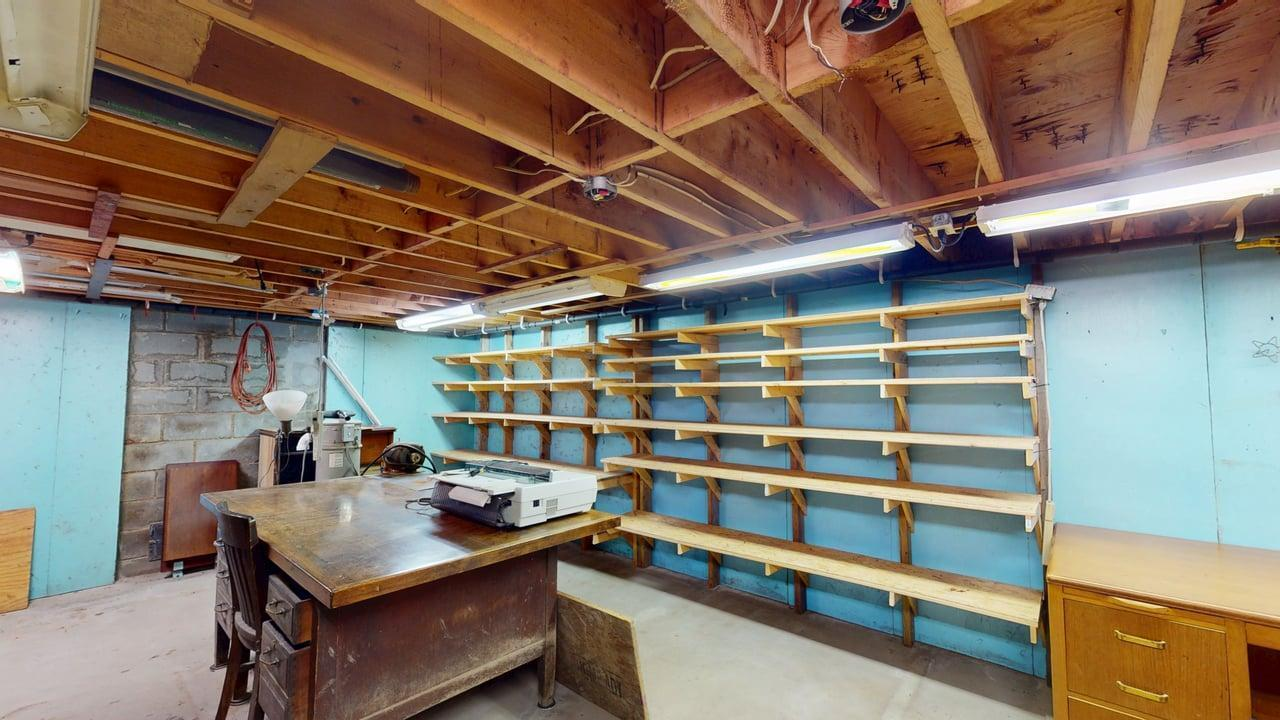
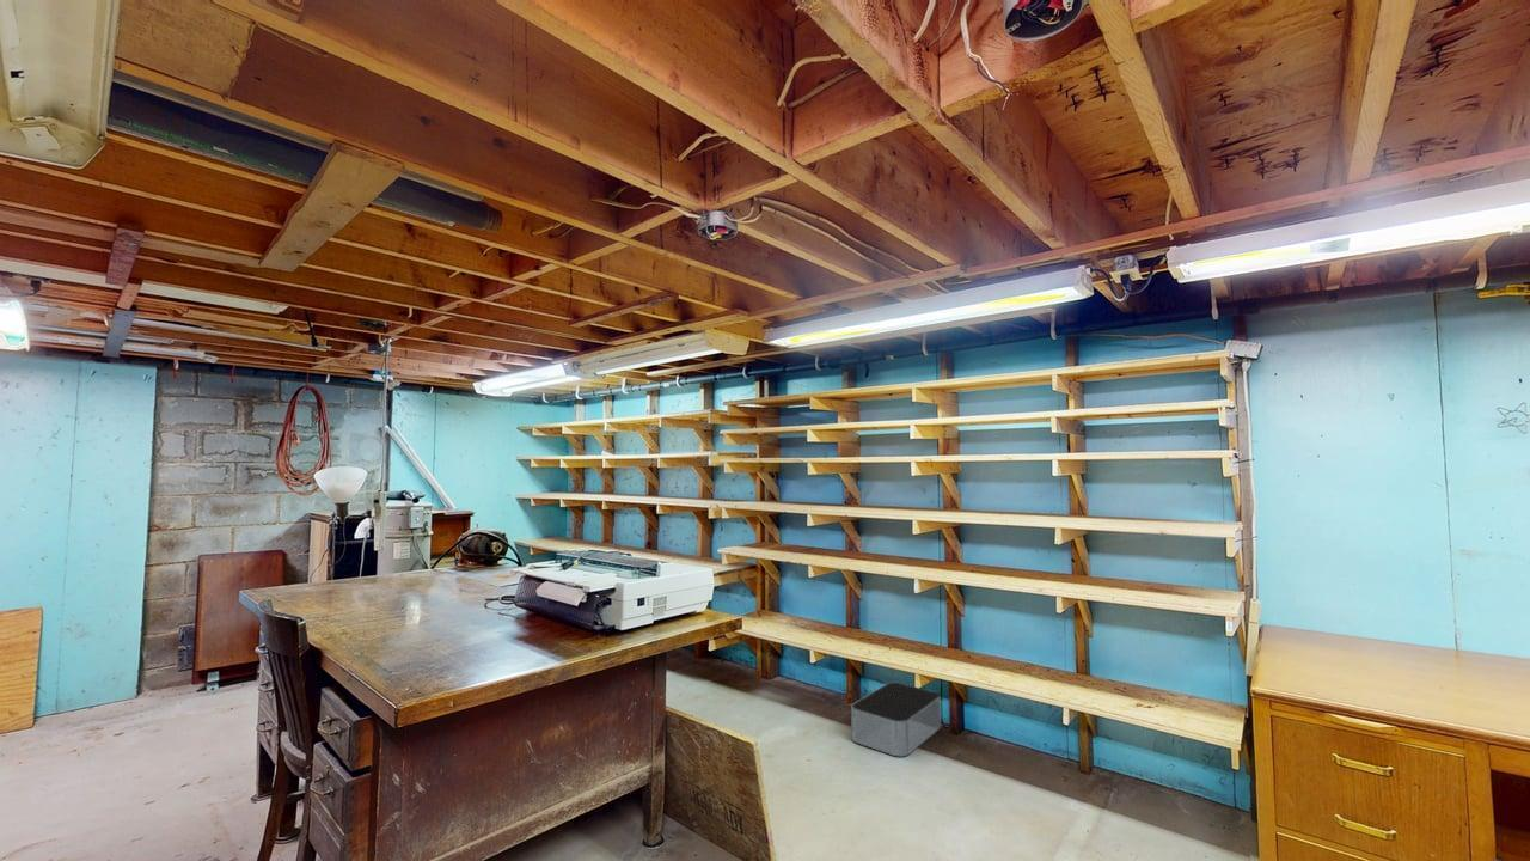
+ storage bin [850,682,942,757]
